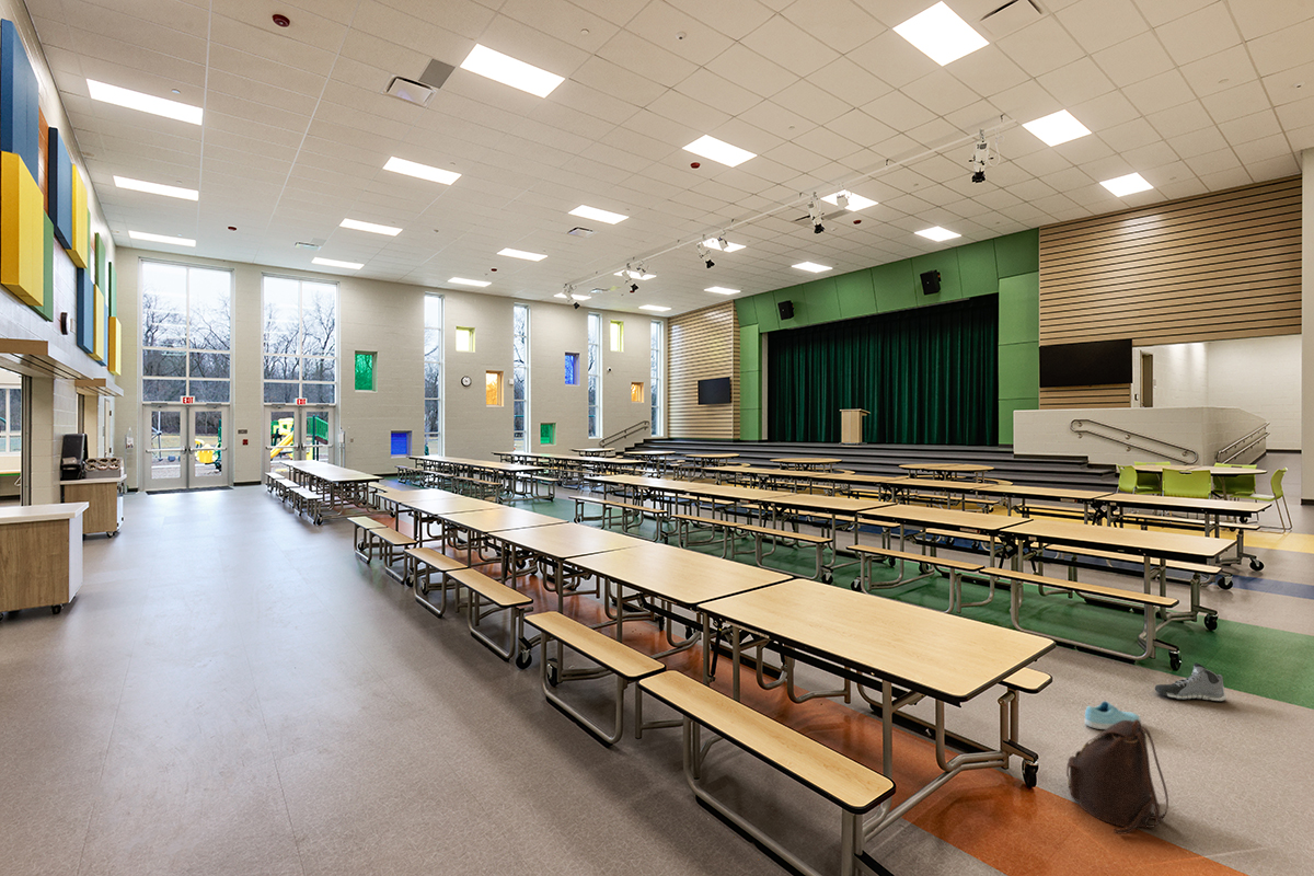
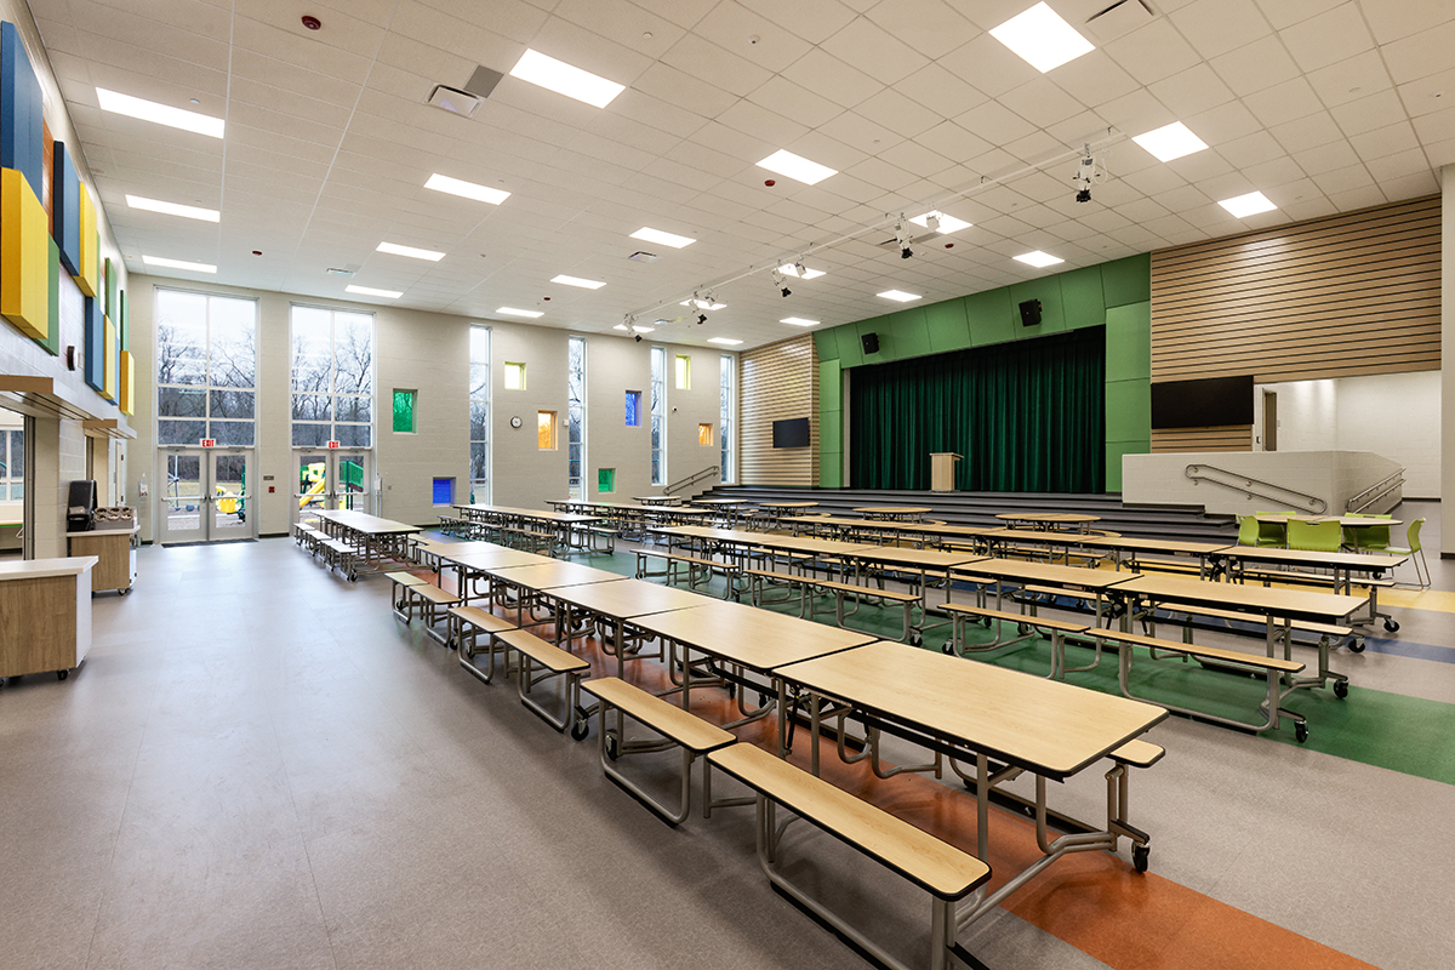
- backpack [1065,719,1169,835]
- sneaker [1083,700,1142,730]
- sneaker [1154,661,1227,703]
